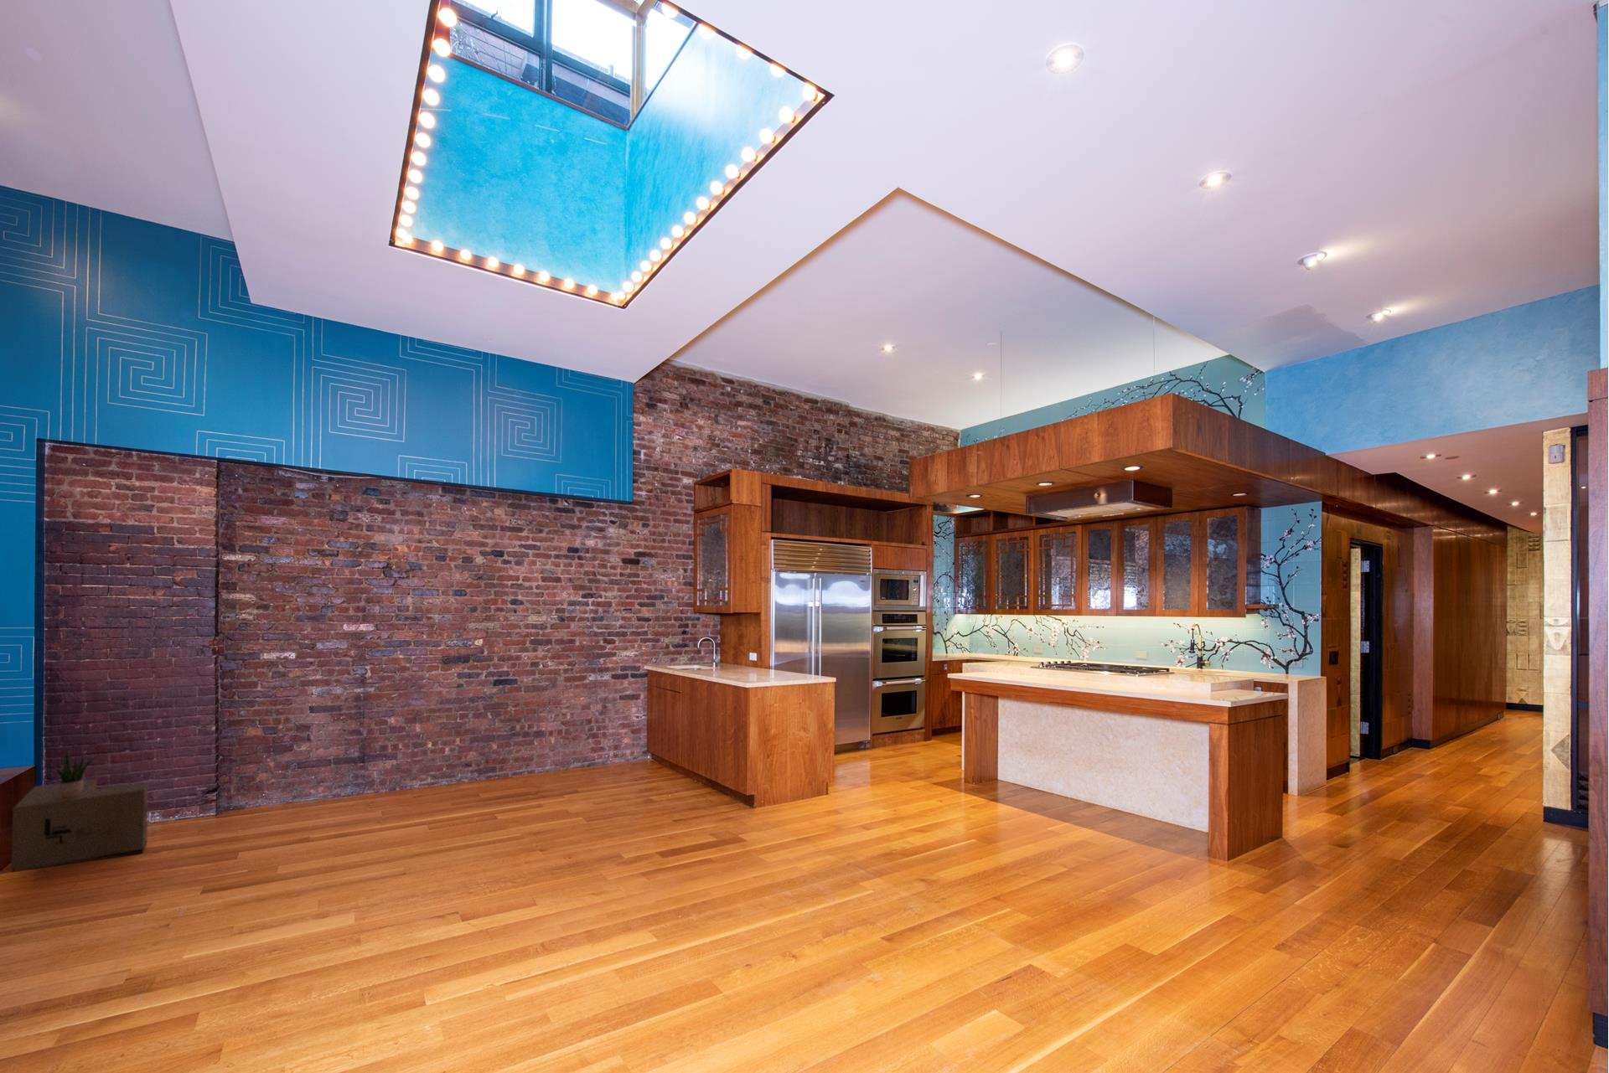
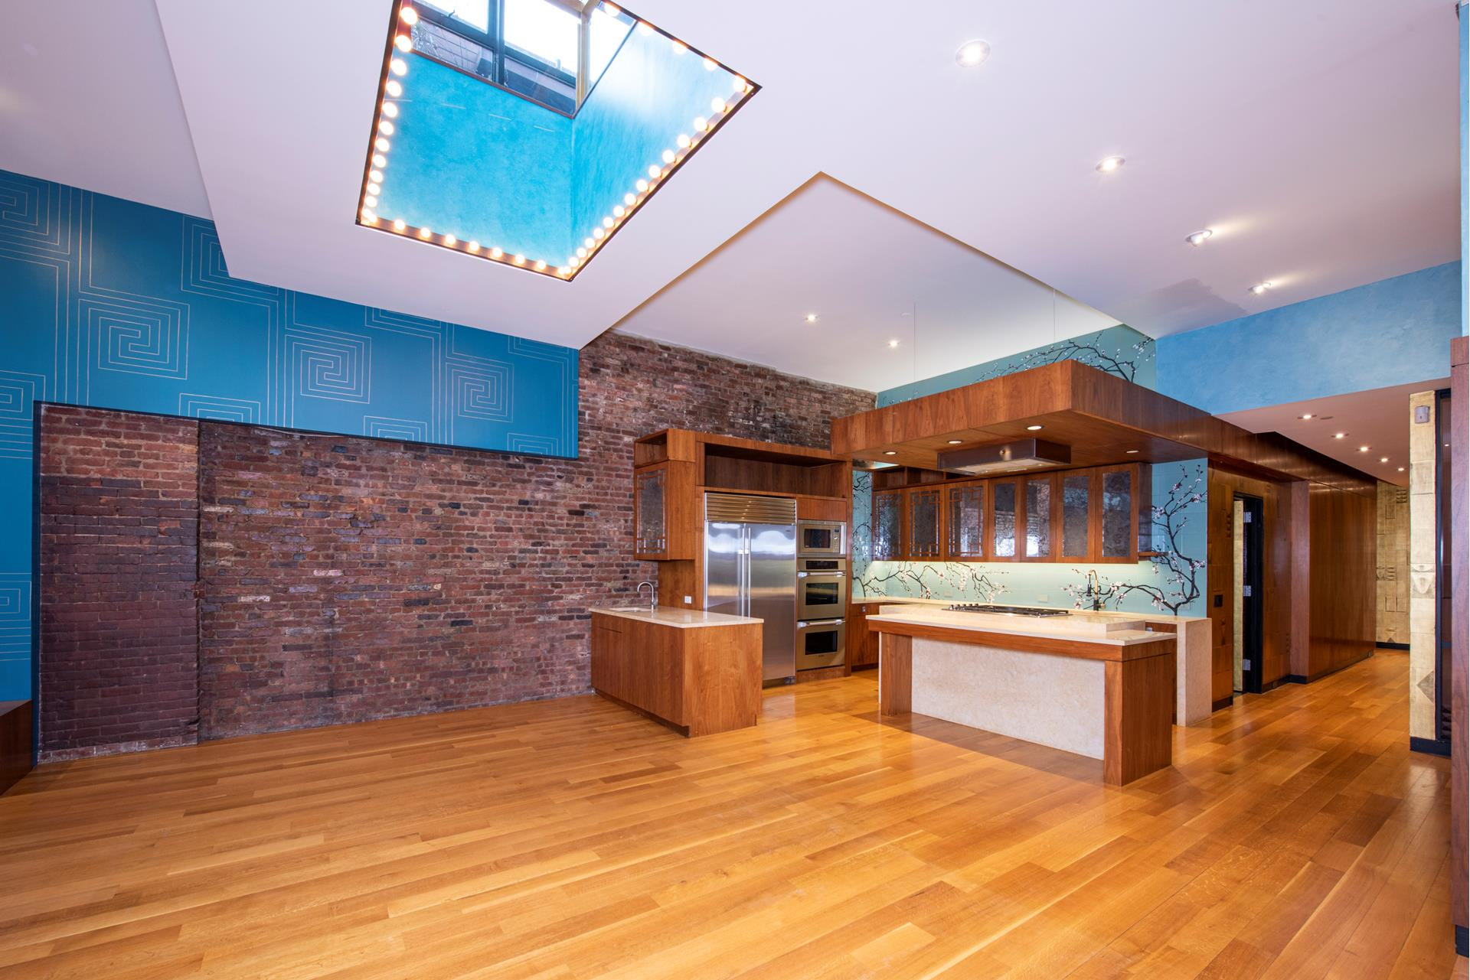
- cardboard box [10,777,150,873]
- potted plant [50,746,99,798]
